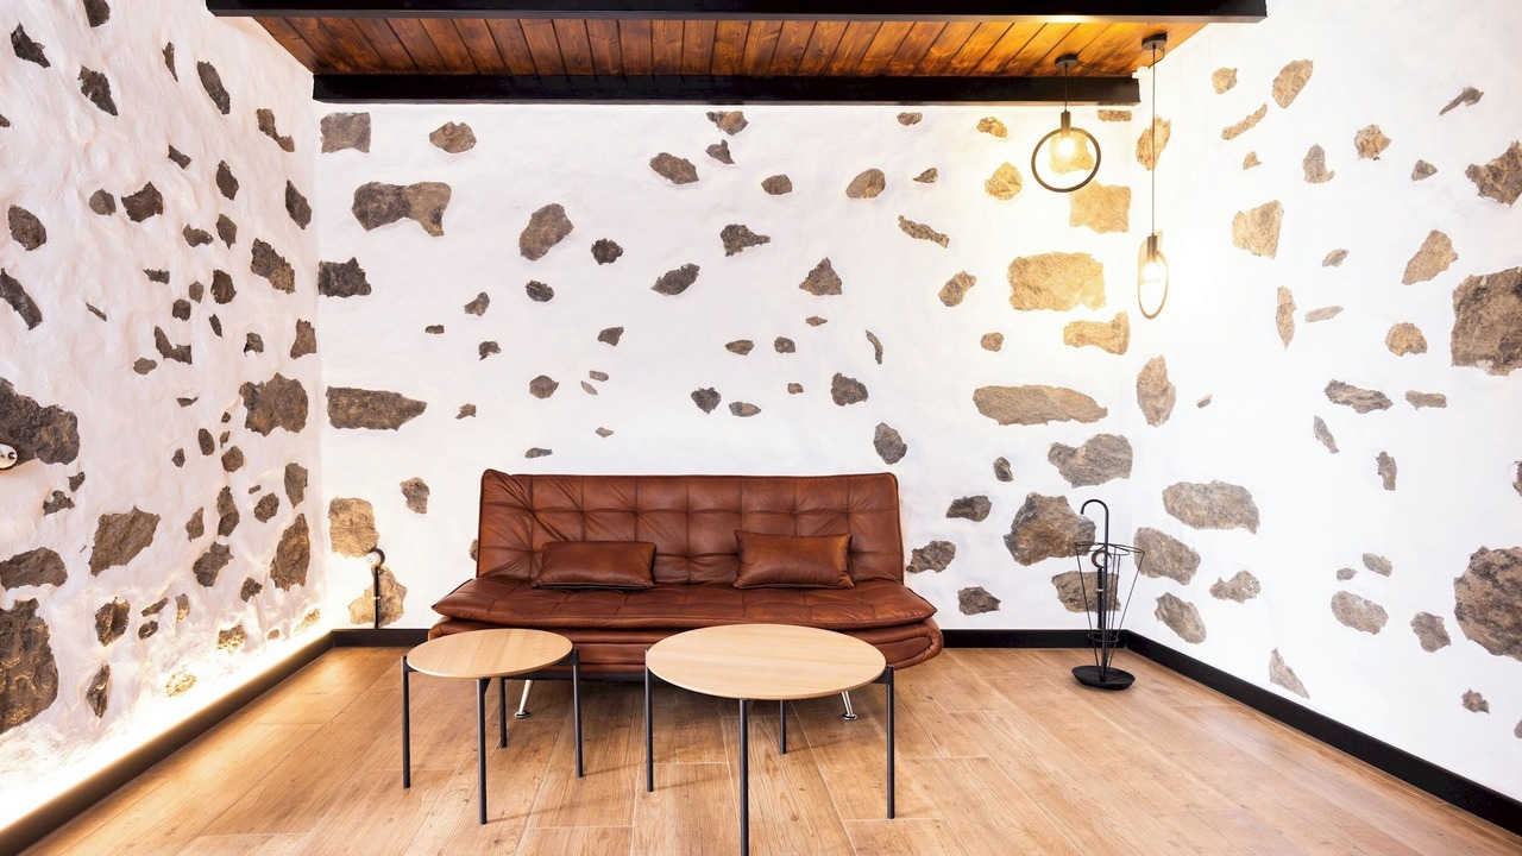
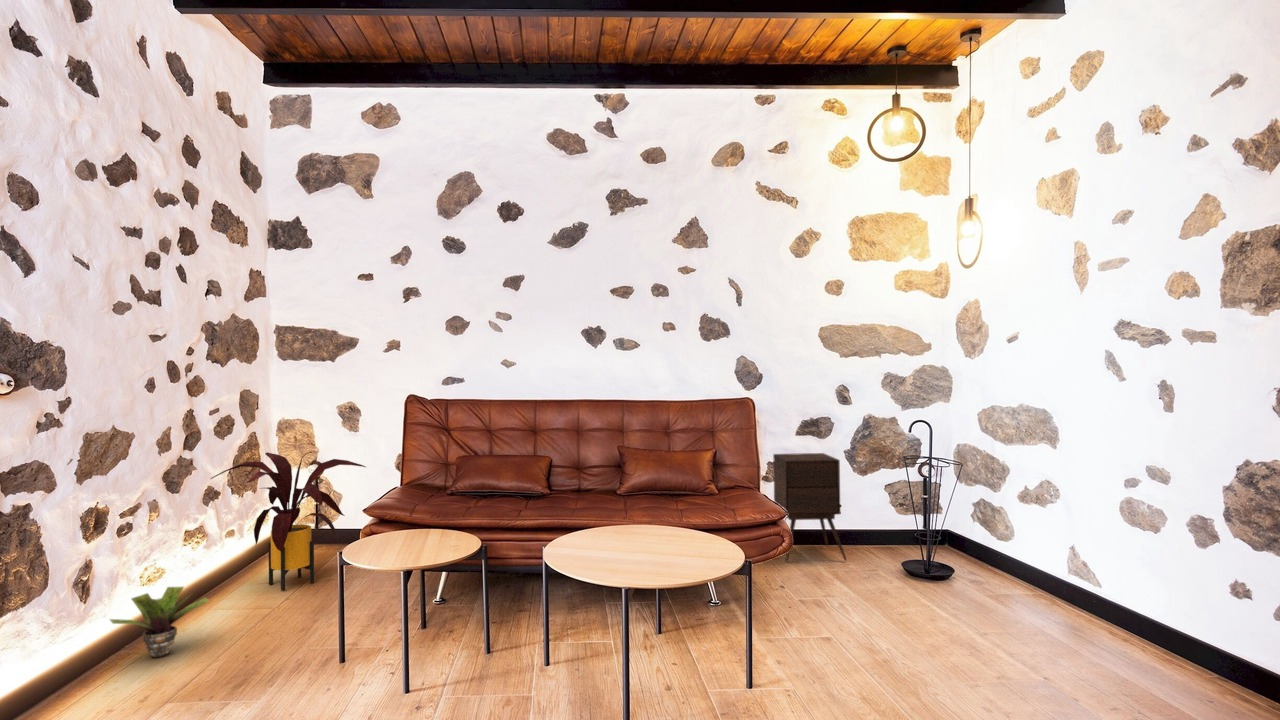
+ house plant [210,451,367,591]
+ potted plant [108,586,210,658]
+ side table [772,452,848,563]
